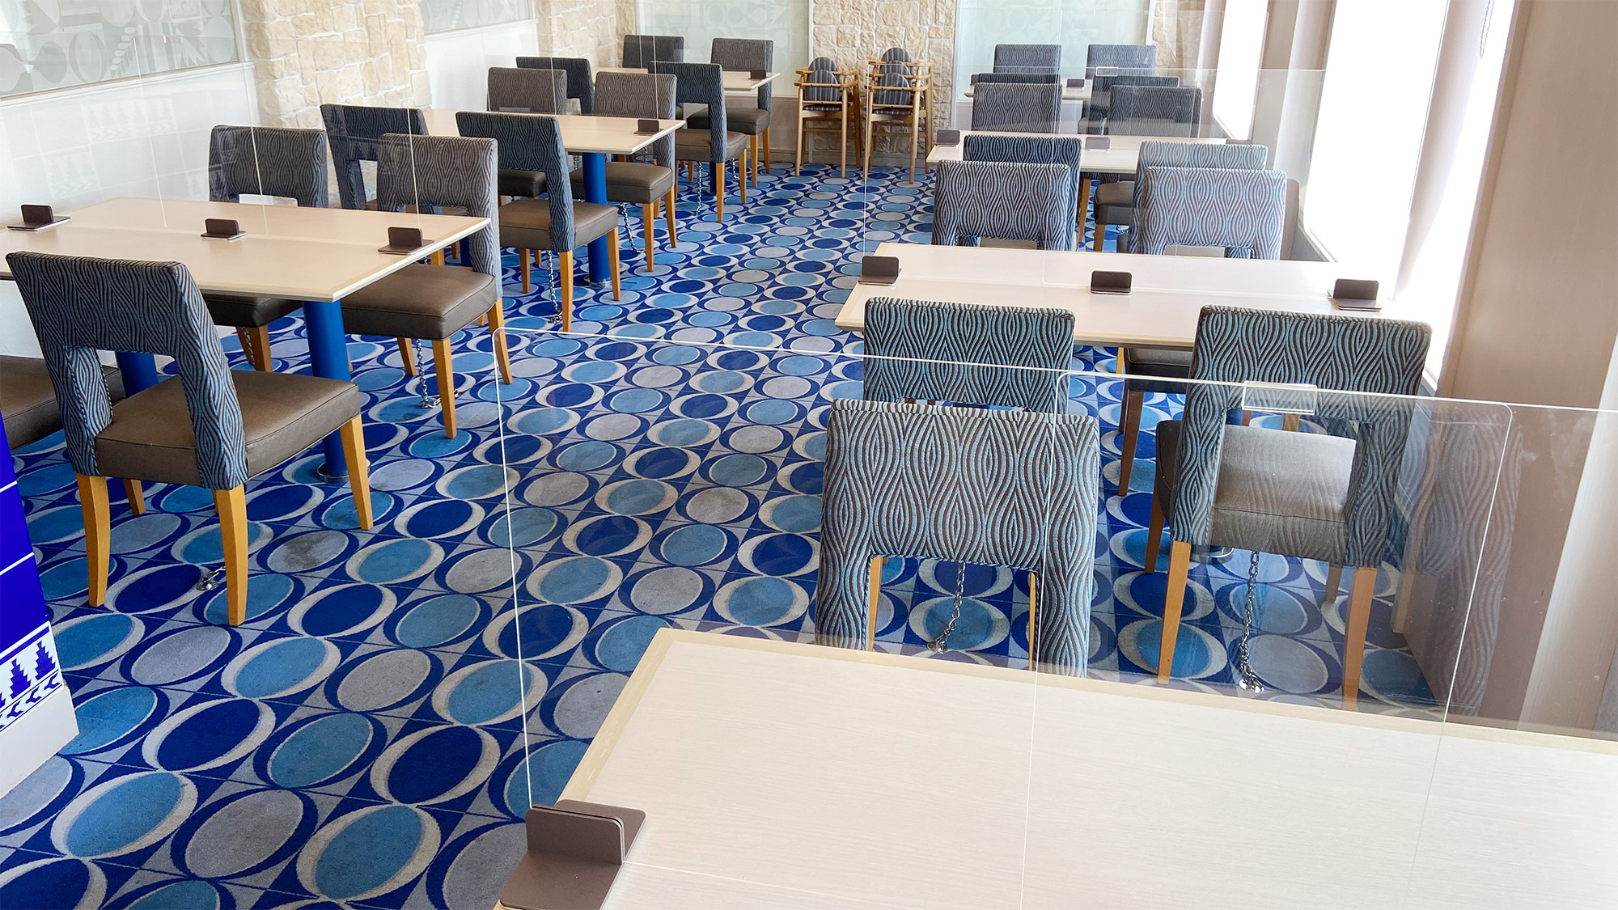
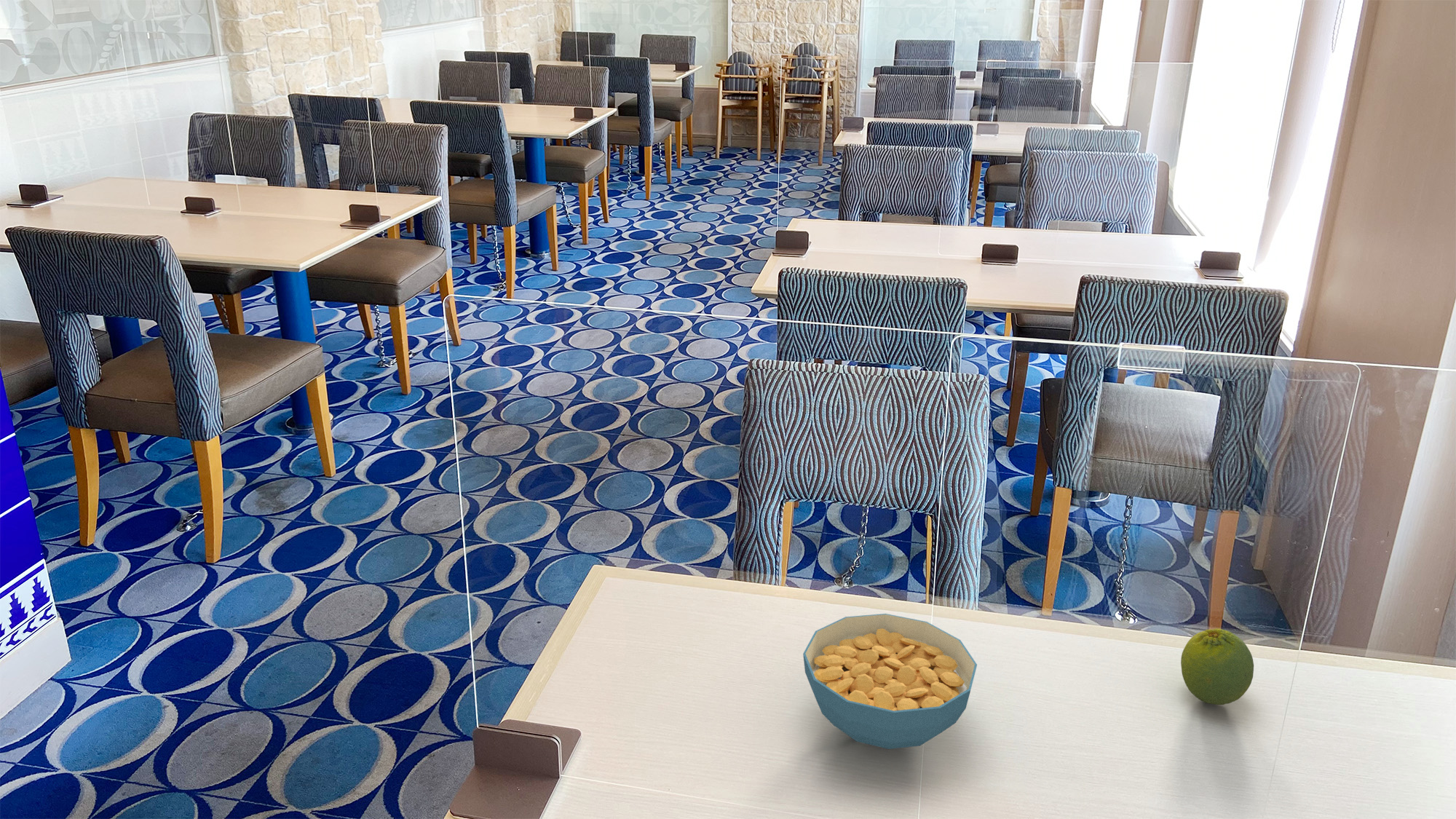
+ fruit [1180,628,1254,705]
+ cereal bowl [802,613,978,750]
